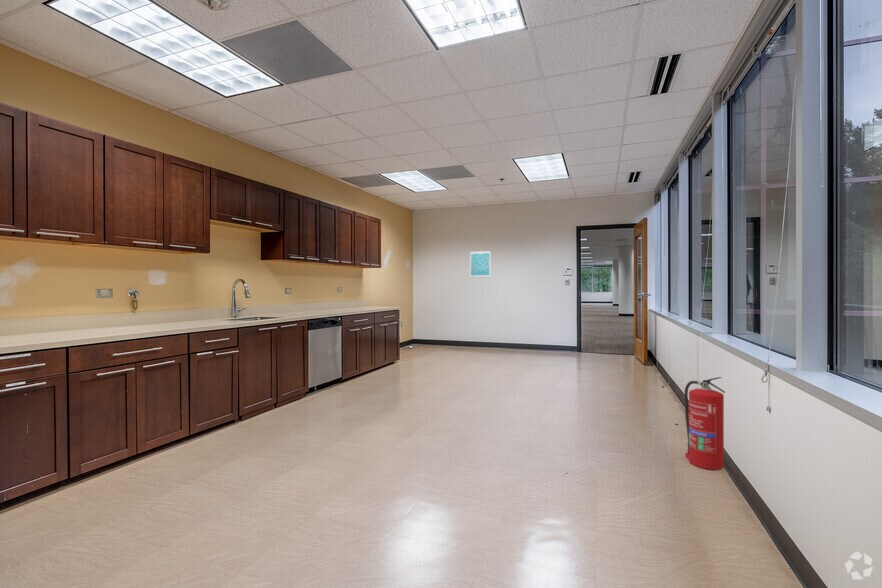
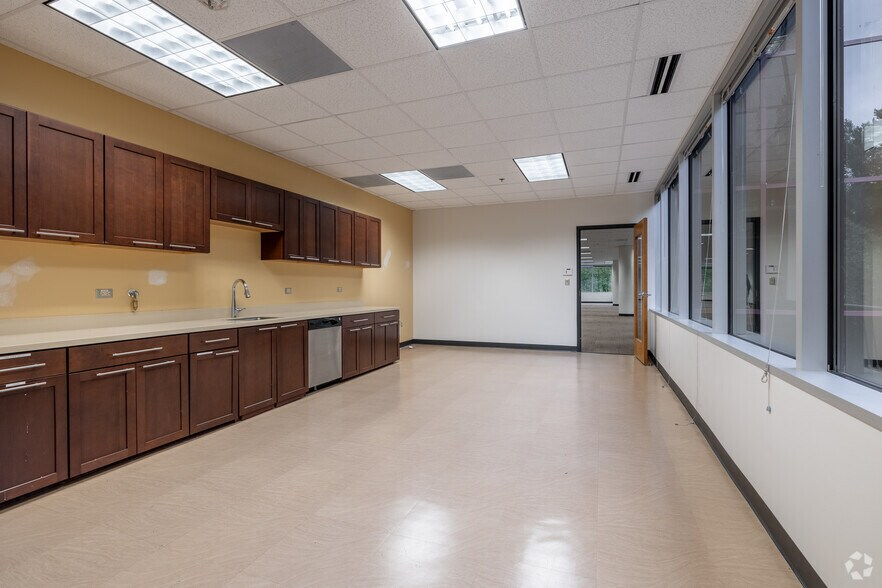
- fire extinguisher [683,376,726,471]
- wall art [469,250,491,279]
